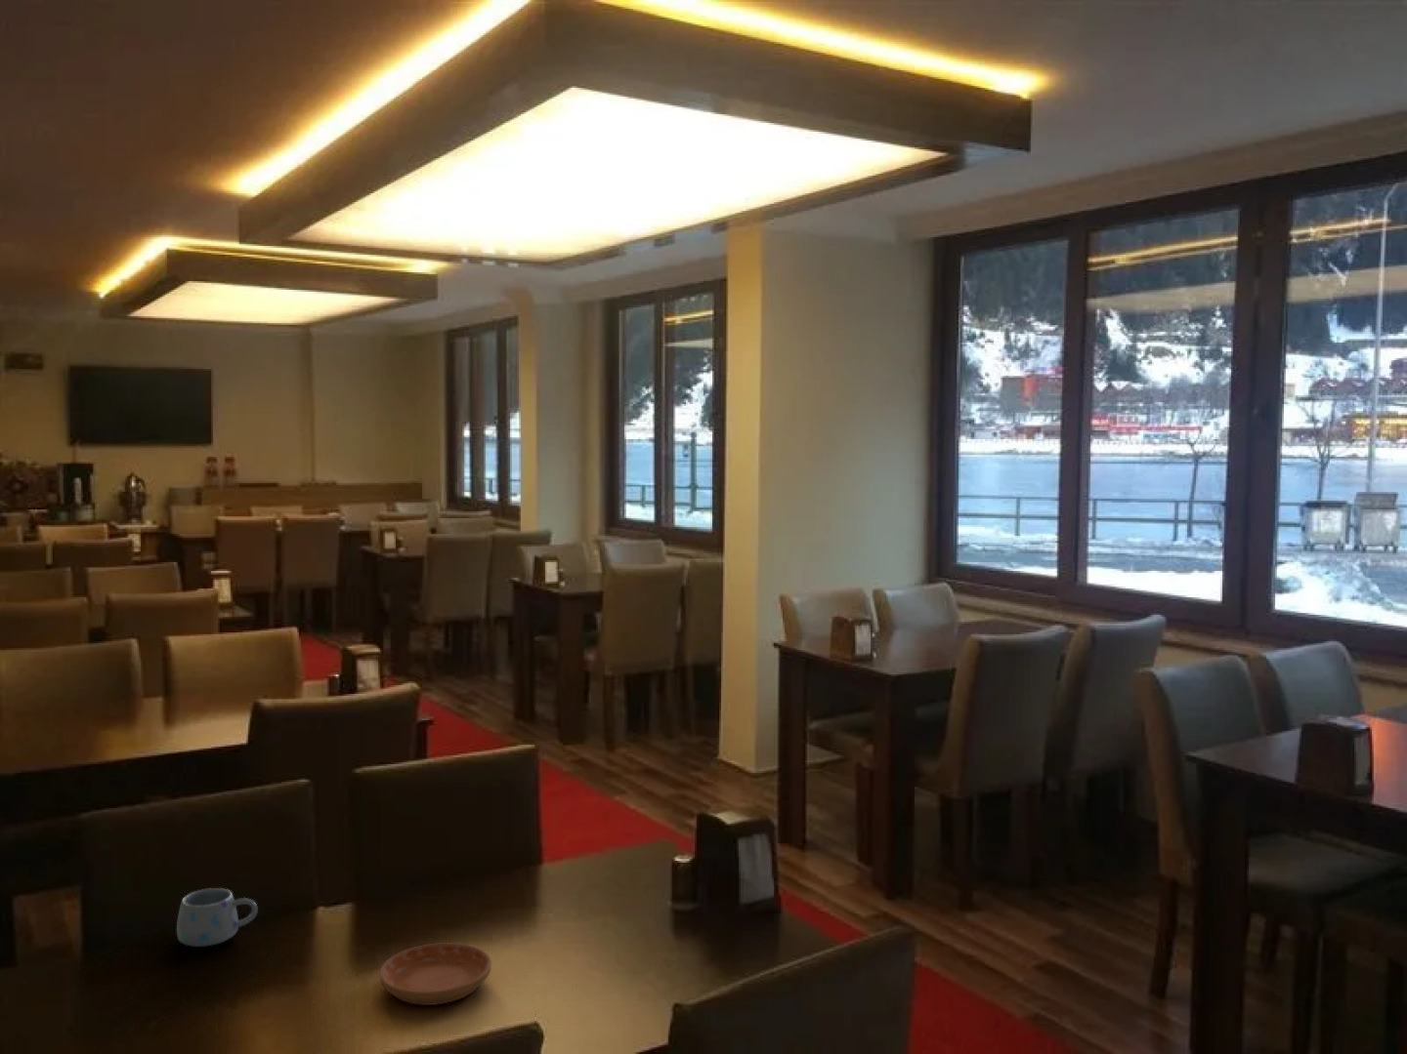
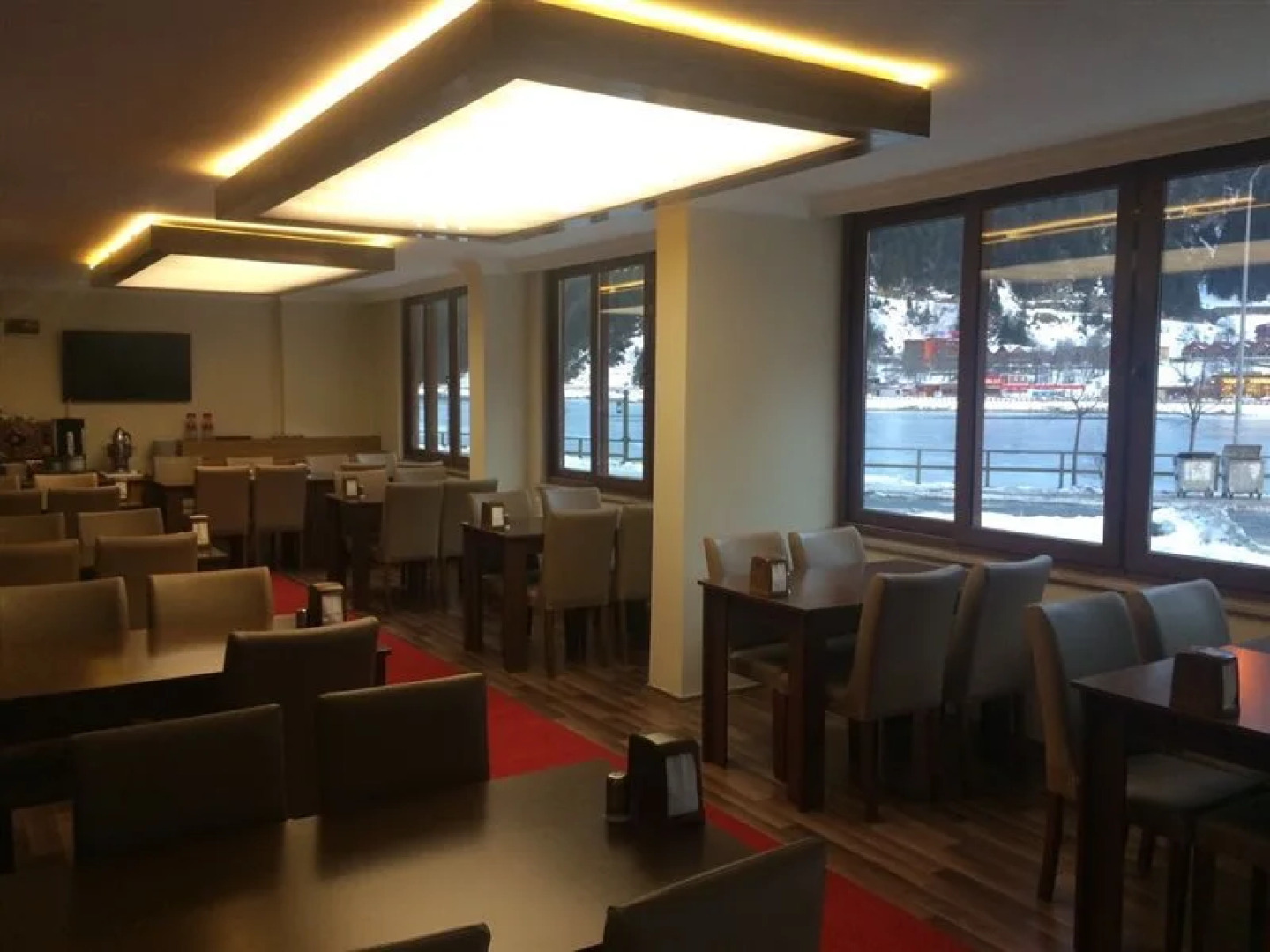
- mug [176,887,259,948]
- saucer [378,942,492,1006]
